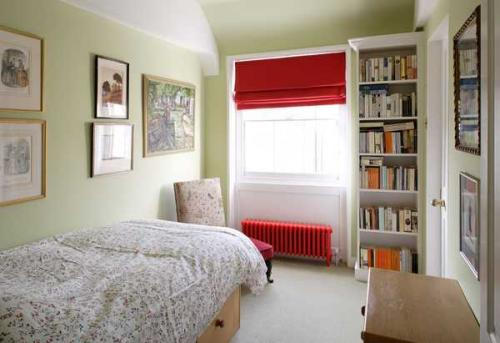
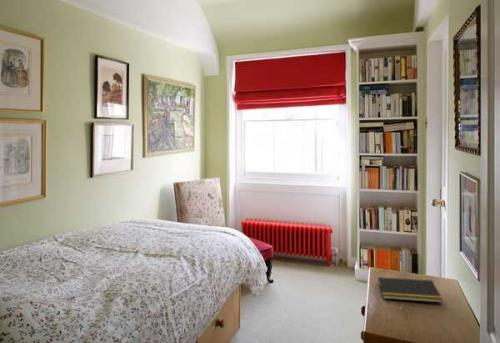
+ notepad [376,276,444,304]
